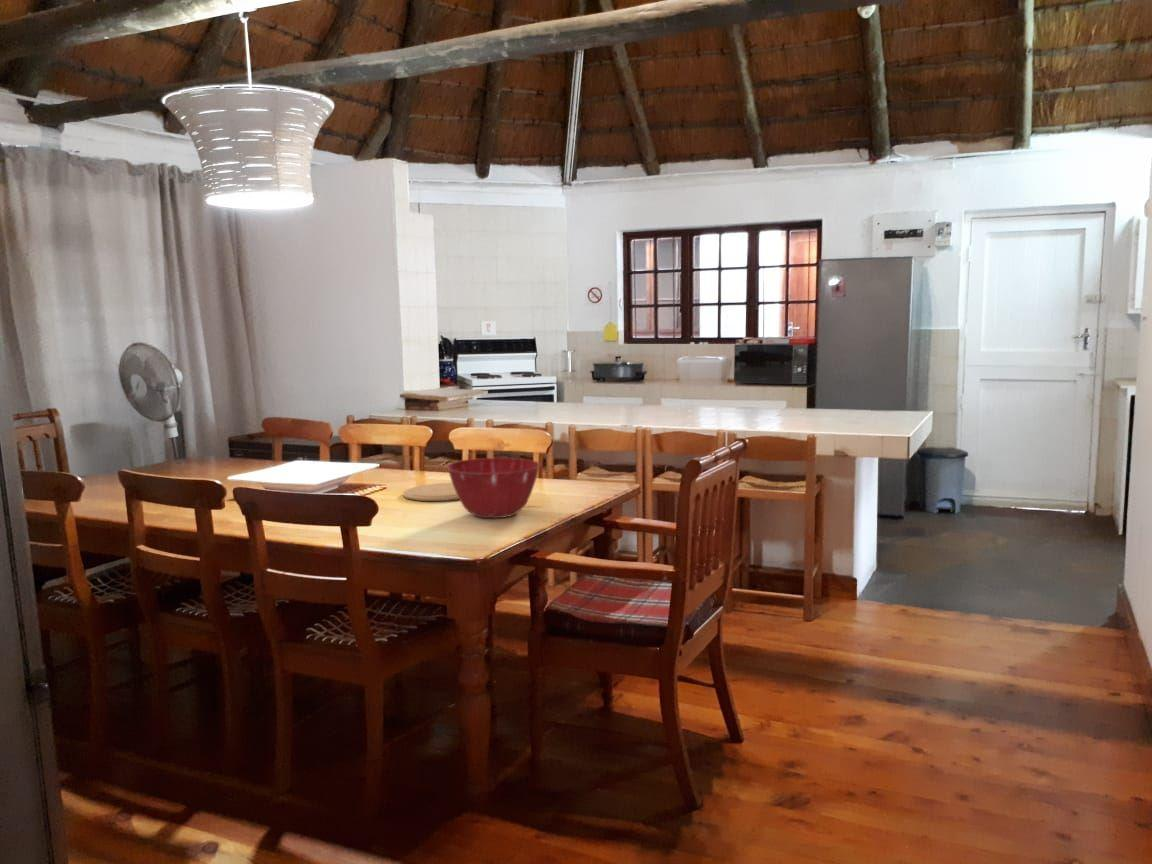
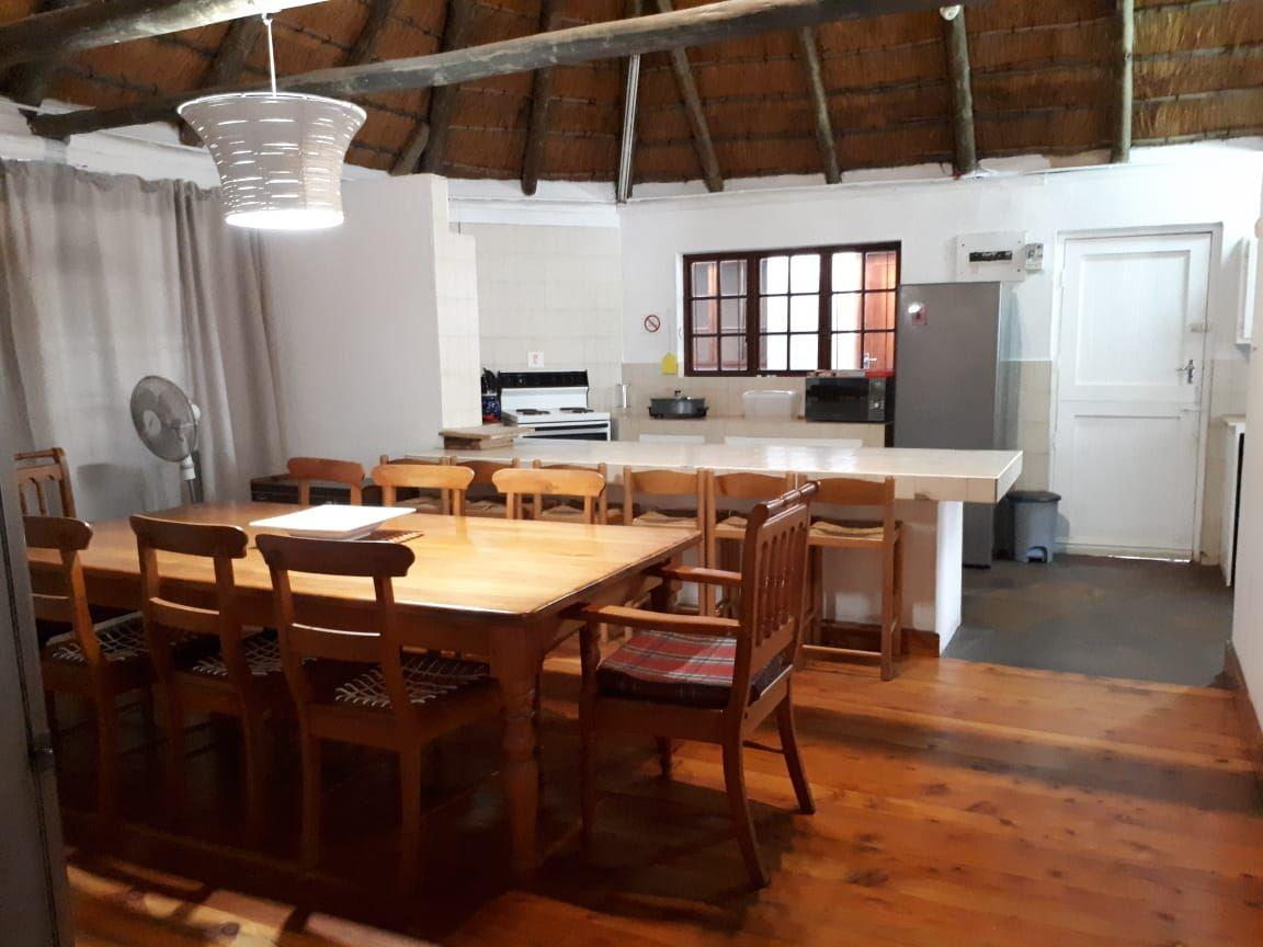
- plate [402,482,459,502]
- mixing bowl [446,457,541,519]
